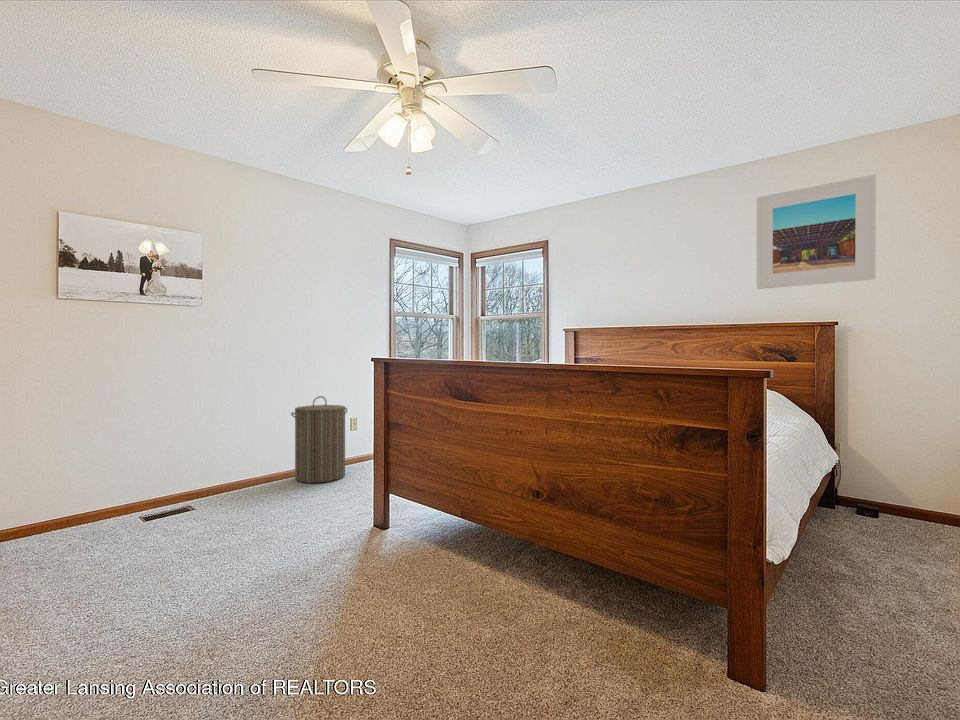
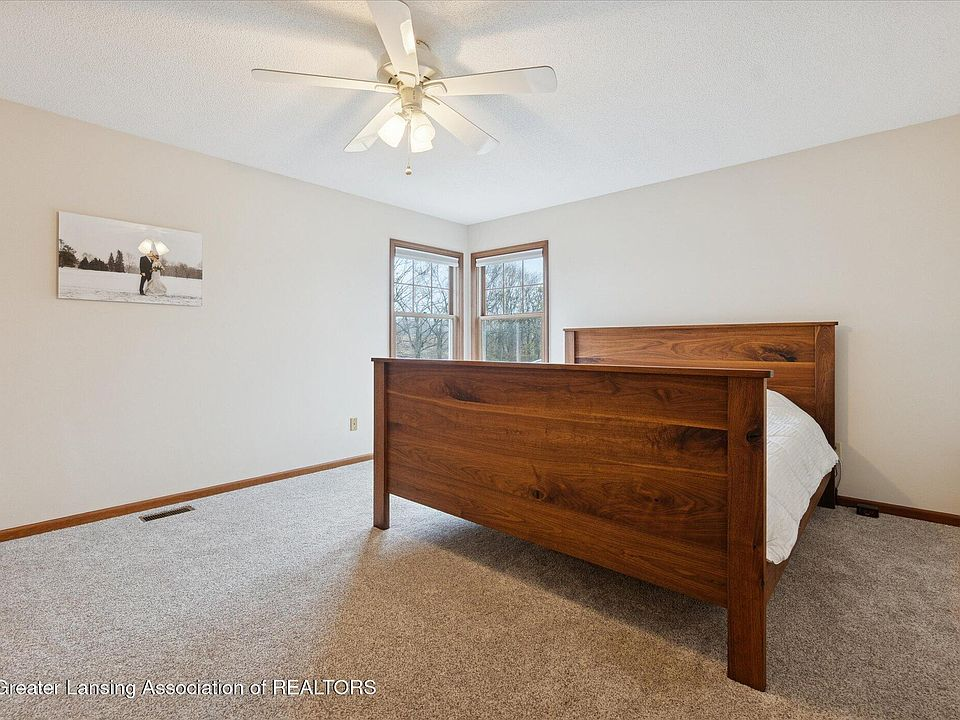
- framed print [756,174,877,290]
- laundry hamper [290,395,348,484]
